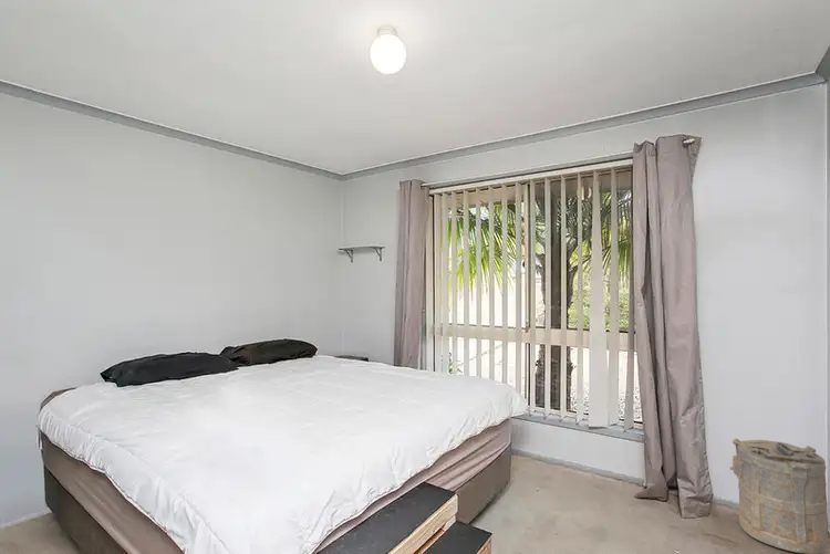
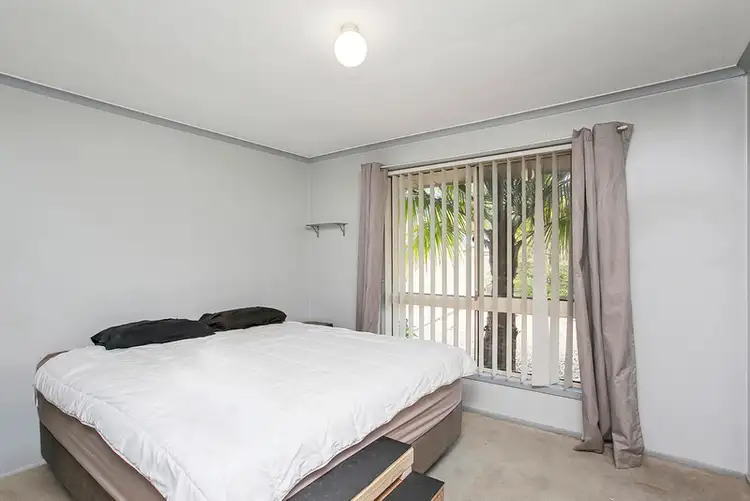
- laundry hamper [729,438,830,554]
